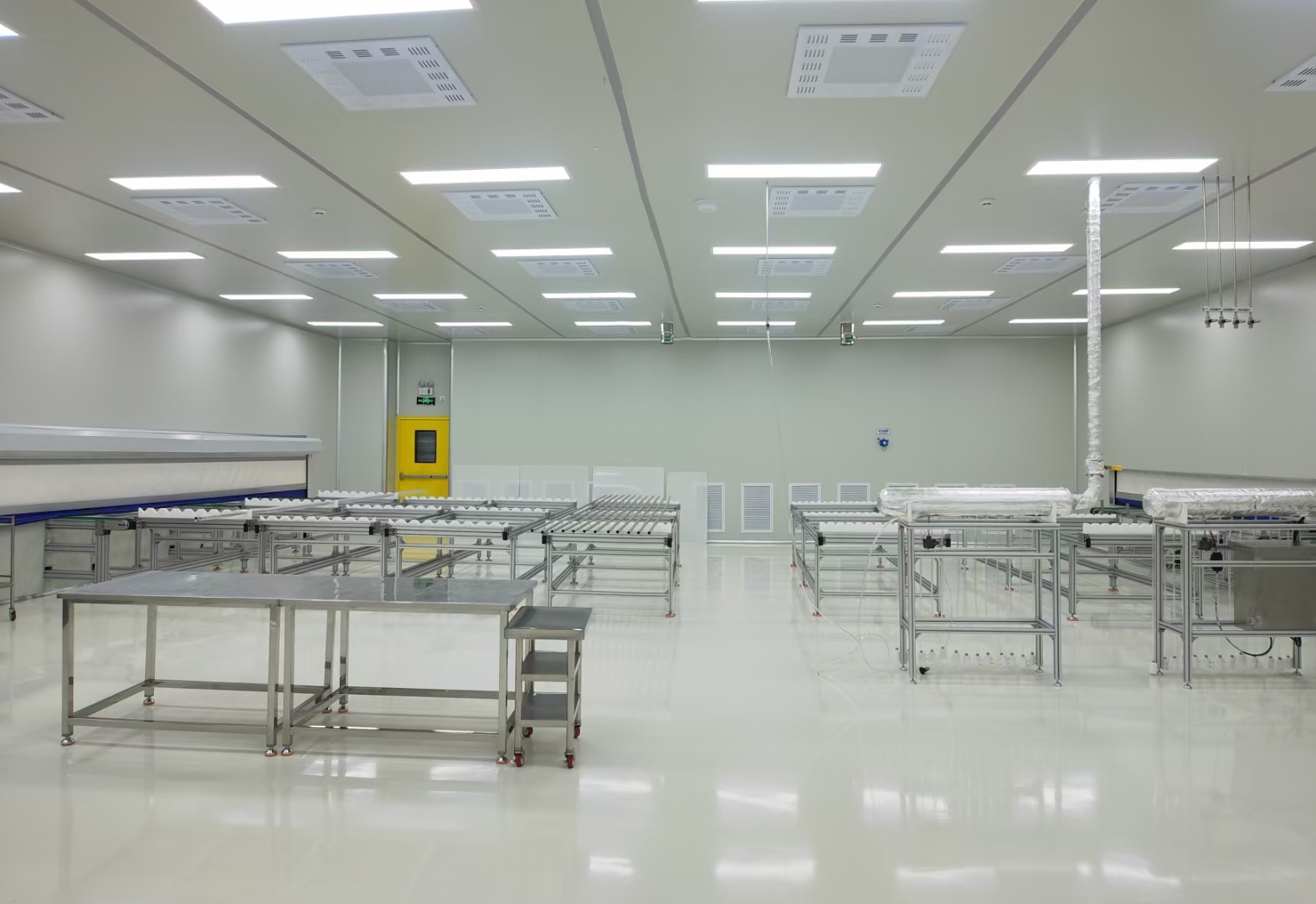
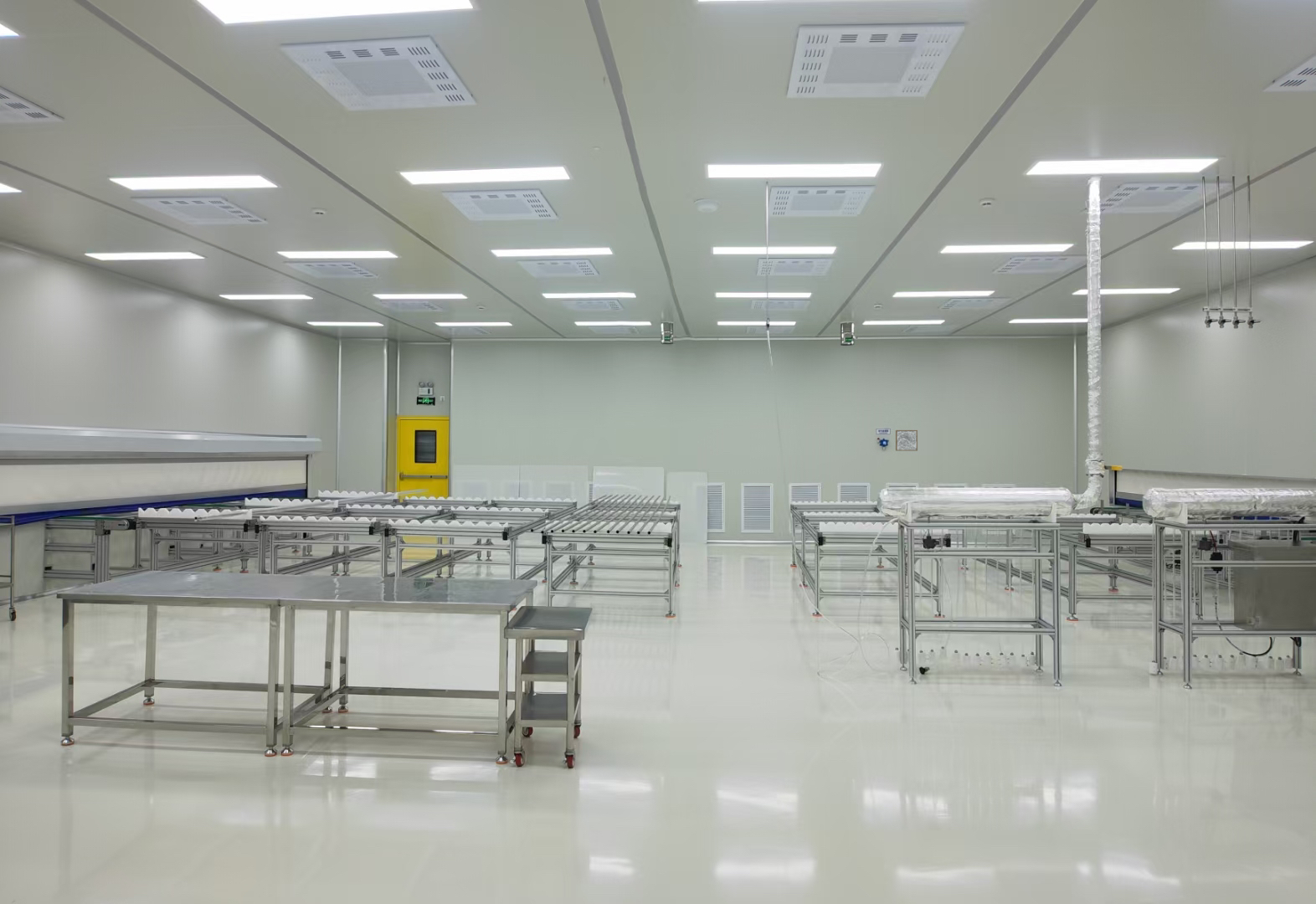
+ wall art [895,429,918,452]
